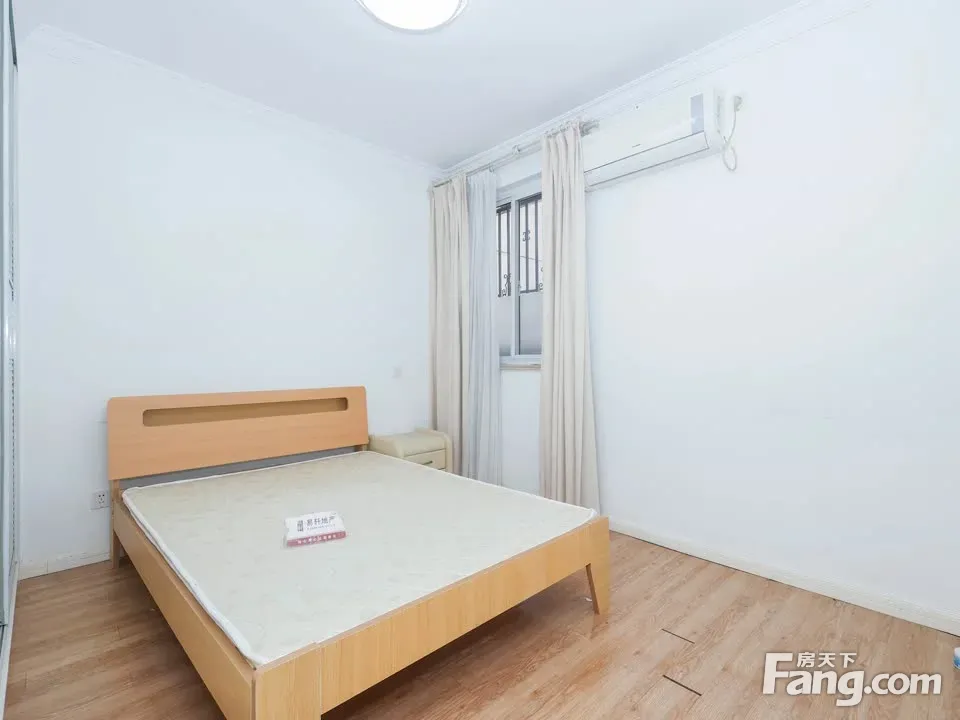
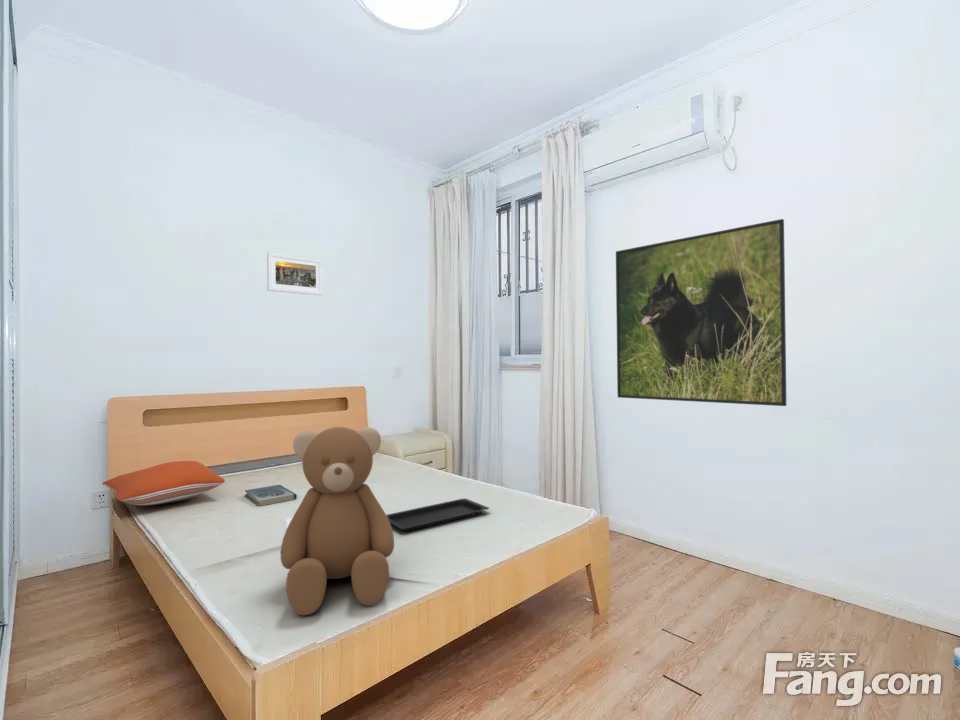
+ serving tray [386,498,490,532]
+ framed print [266,251,324,296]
+ pillow [101,460,226,506]
+ book [244,484,298,507]
+ teddy bear [280,426,395,616]
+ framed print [615,218,788,407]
